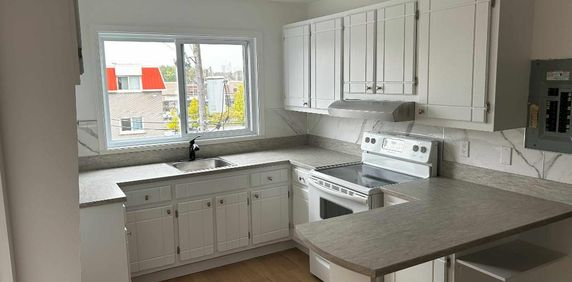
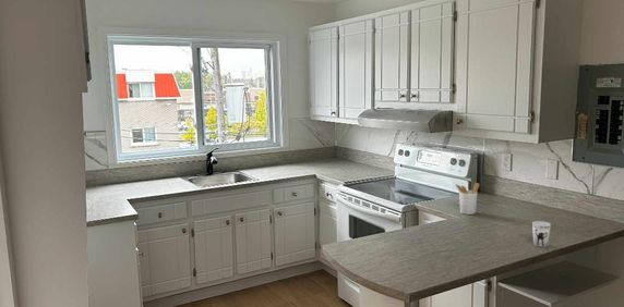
+ utensil holder [454,182,480,216]
+ cup [531,220,552,248]
